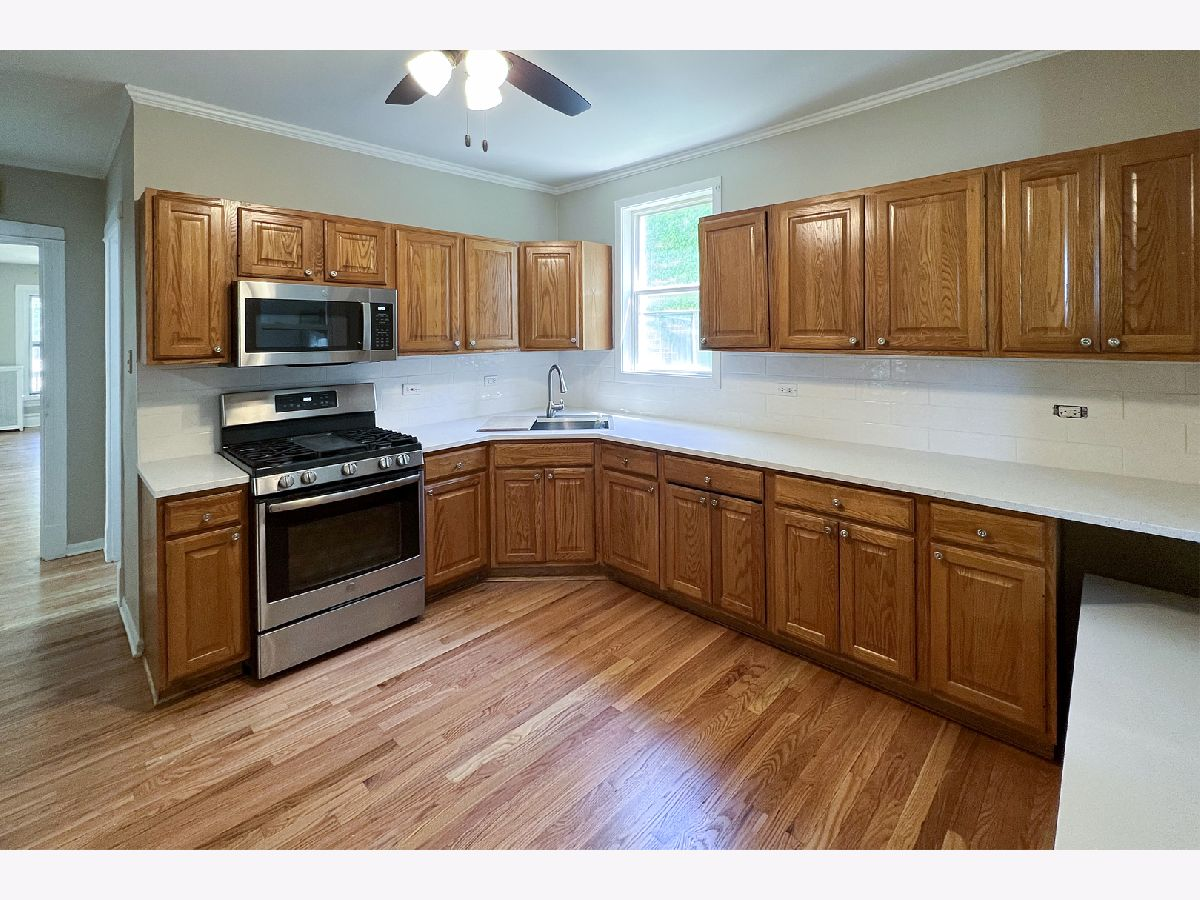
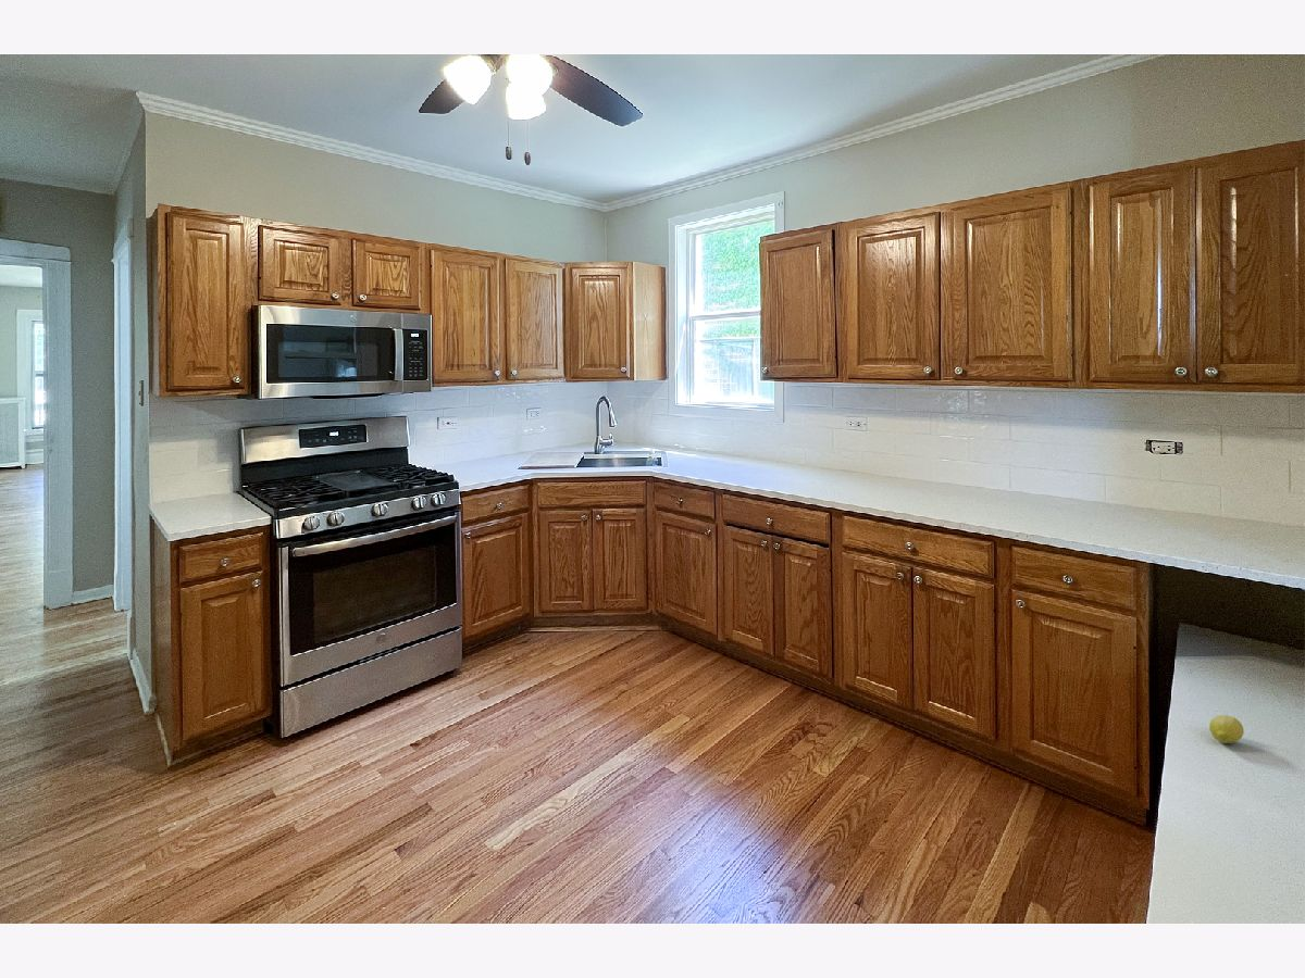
+ fruit [1208,714,1245,744]
